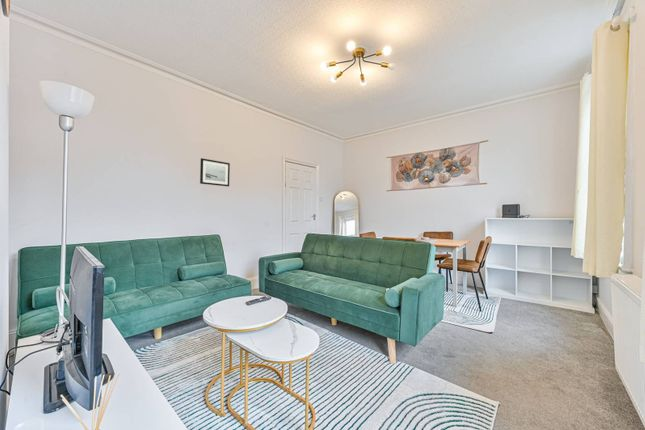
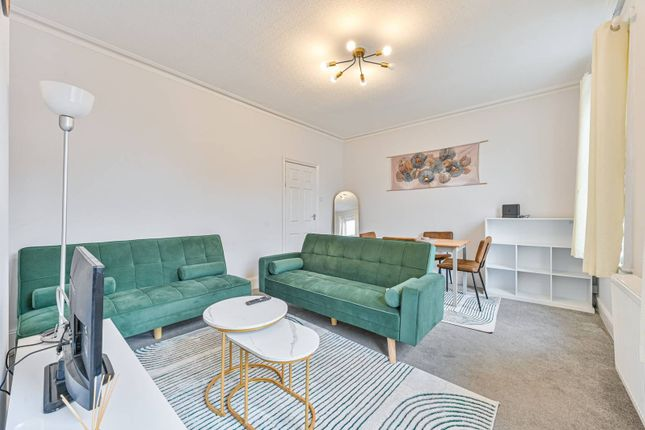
- wall art [199,158,231,187]
